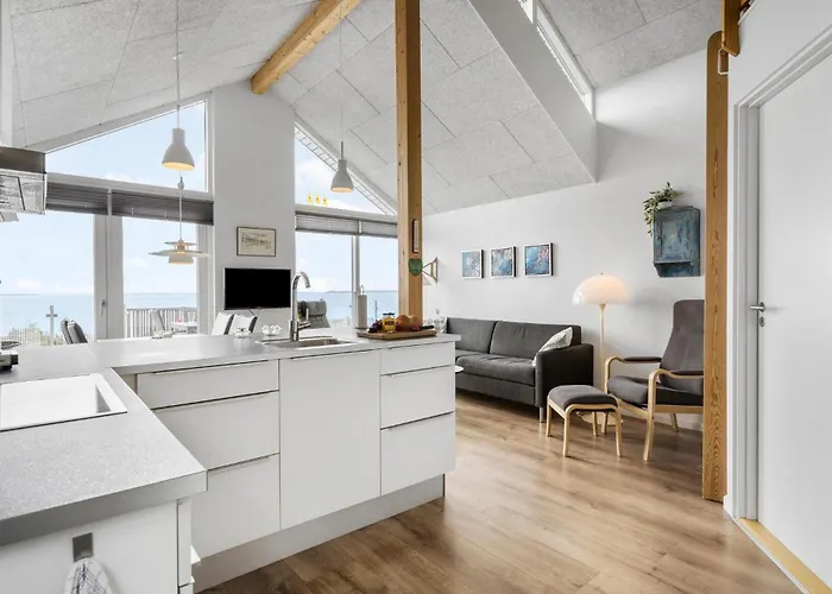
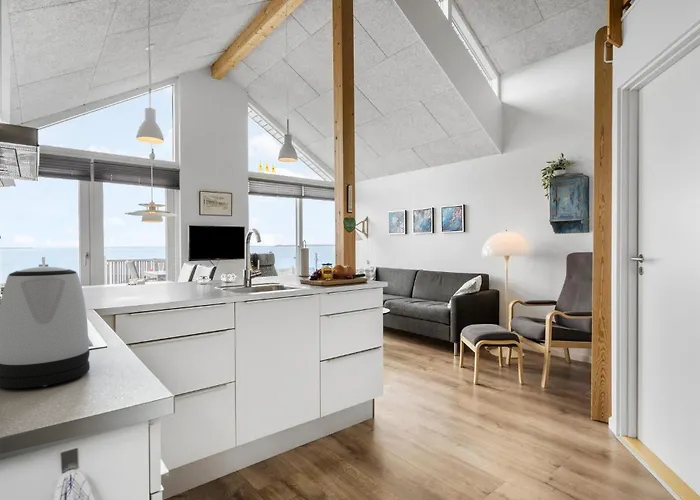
+ kettle [0,266,91,389]
